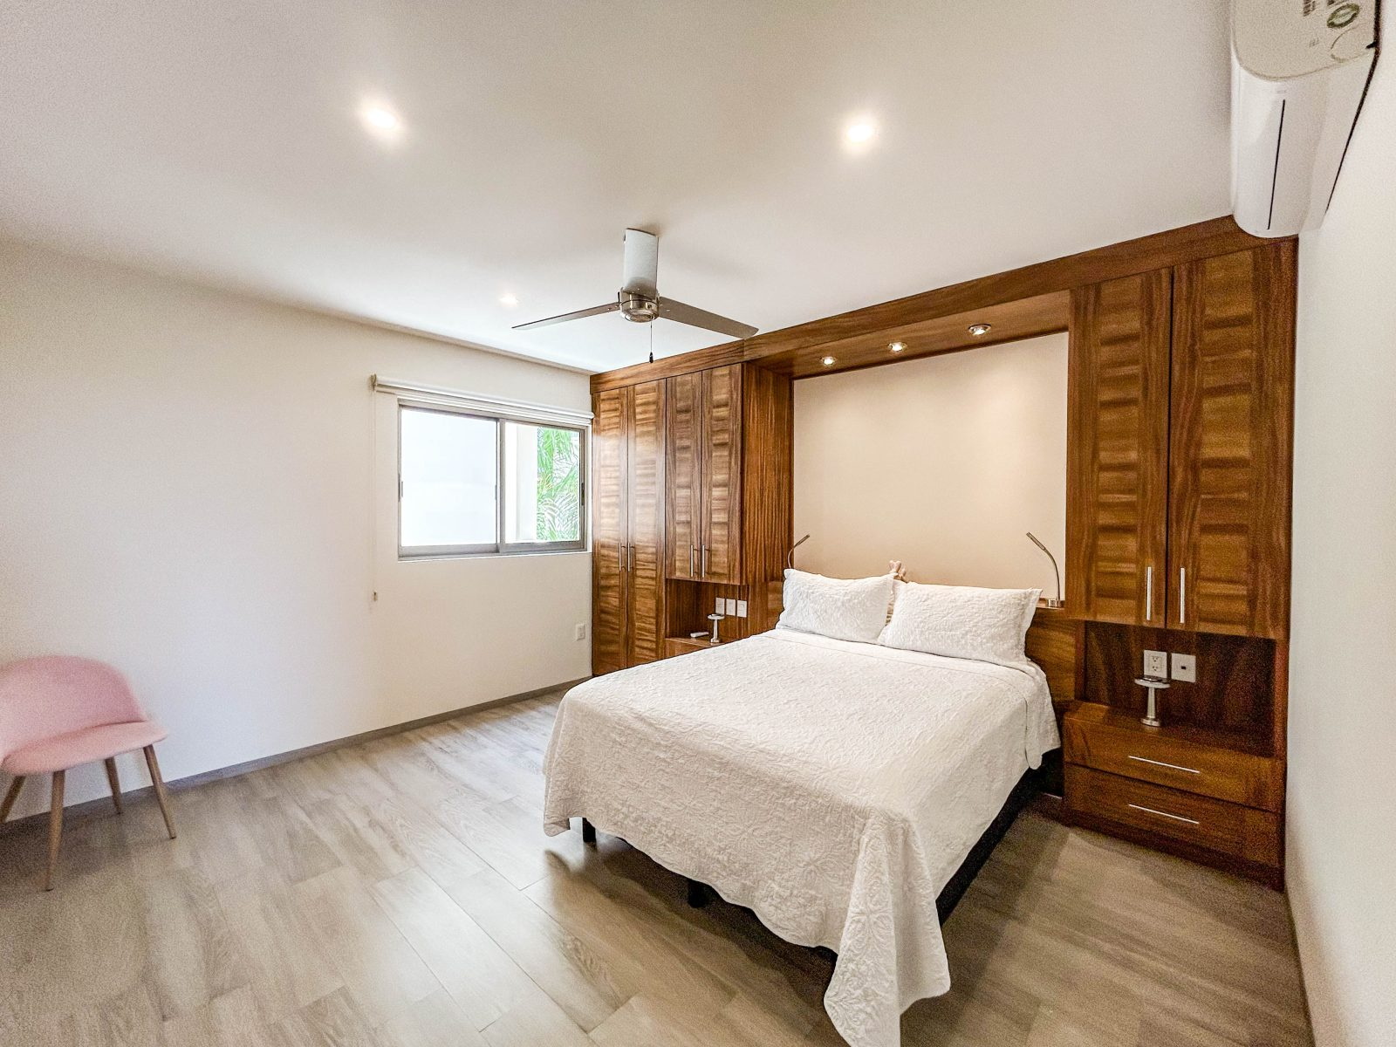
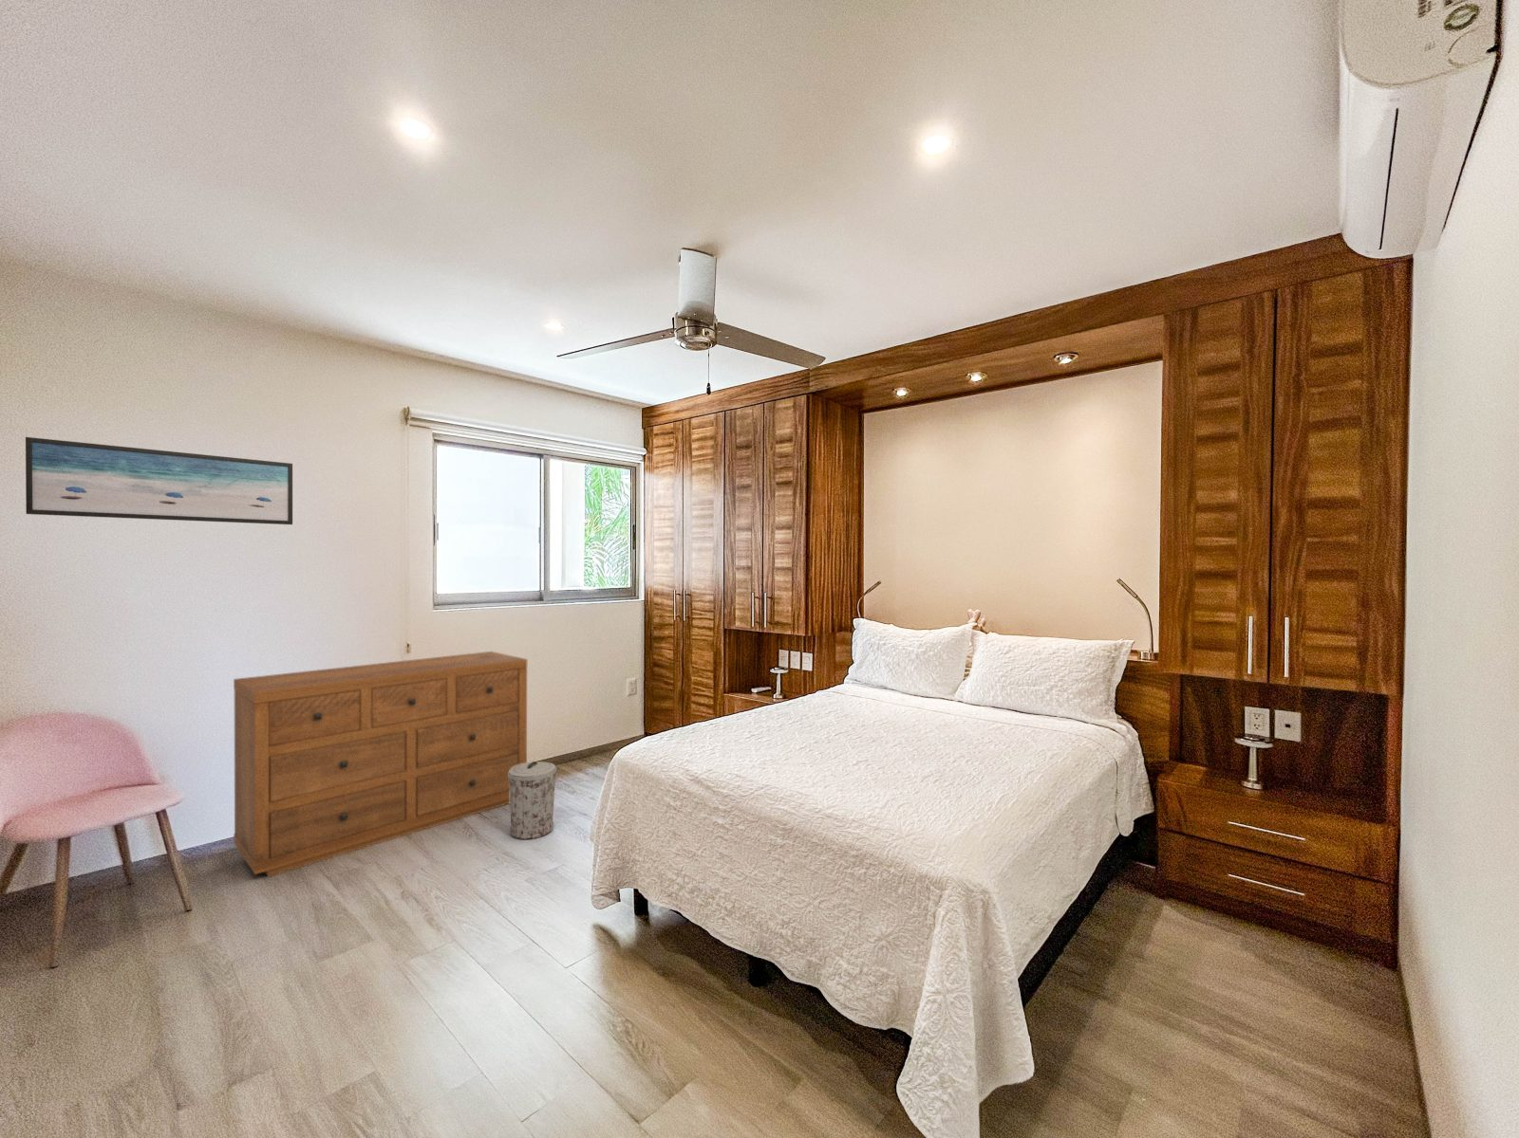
+ trash can [508,760,557,840]
+ wall art [25,436,293,526]
+ dresser [232,650,527,877]
